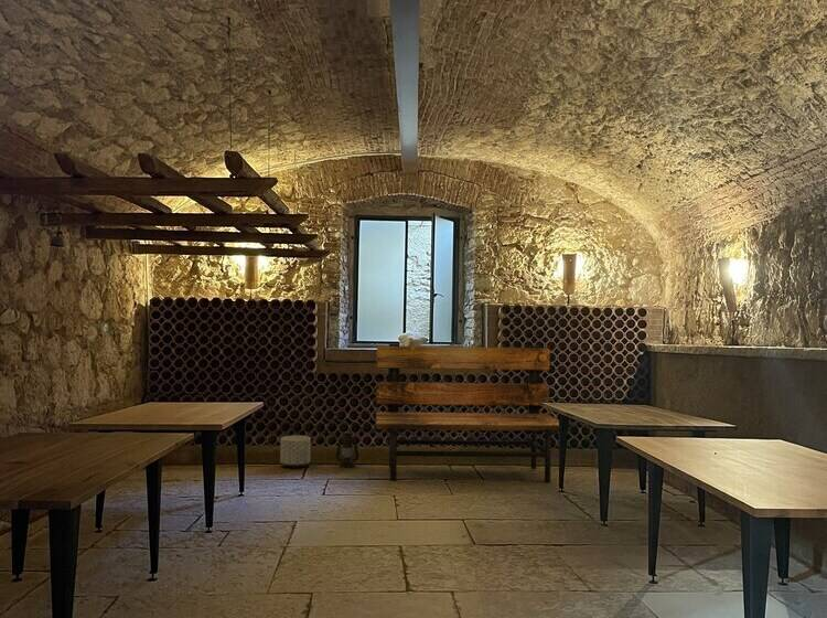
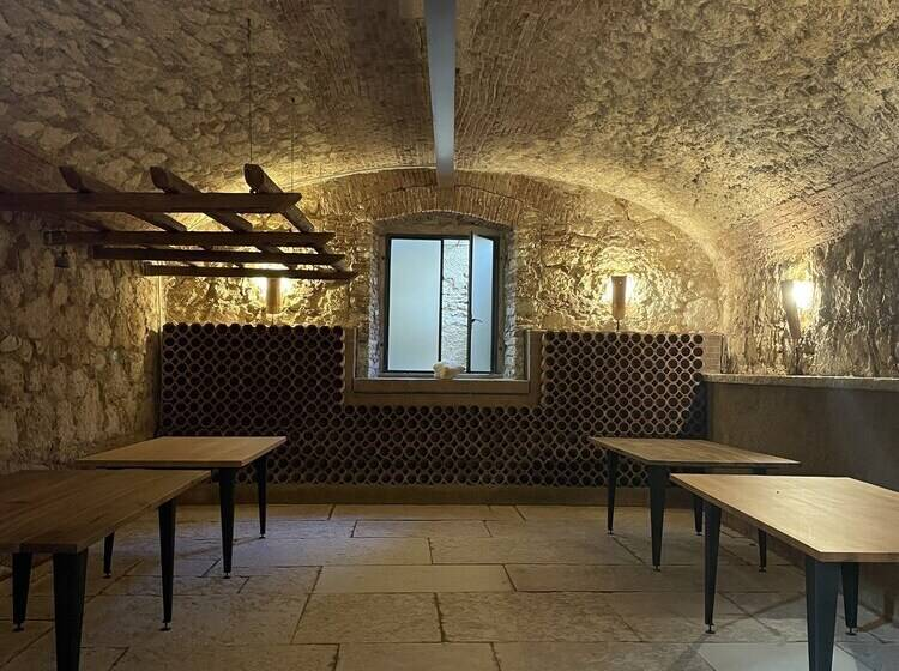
- planter [279,435,312,469]
- lantern [335,430,359,469]
- bench [375,343,560,483]
